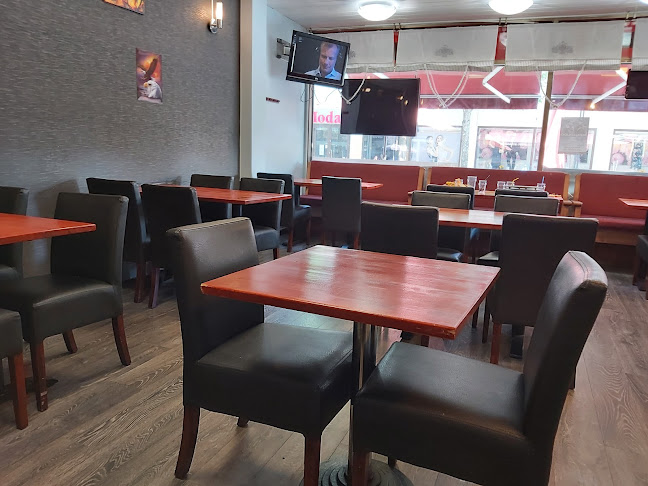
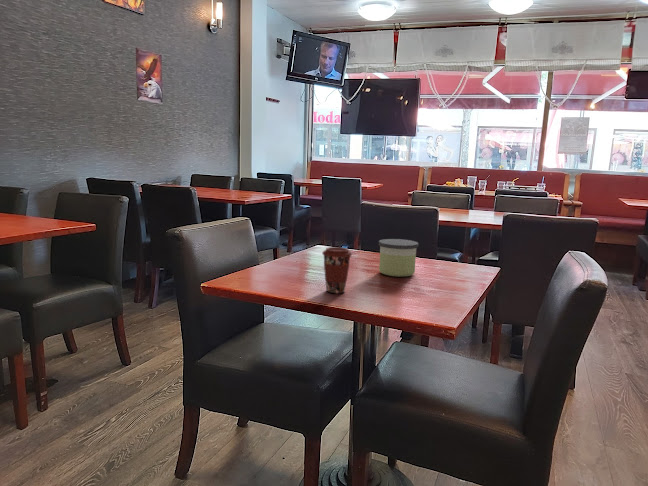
+ coffee cup [321,246,353,294]
+ candle [378,238,419,278]
